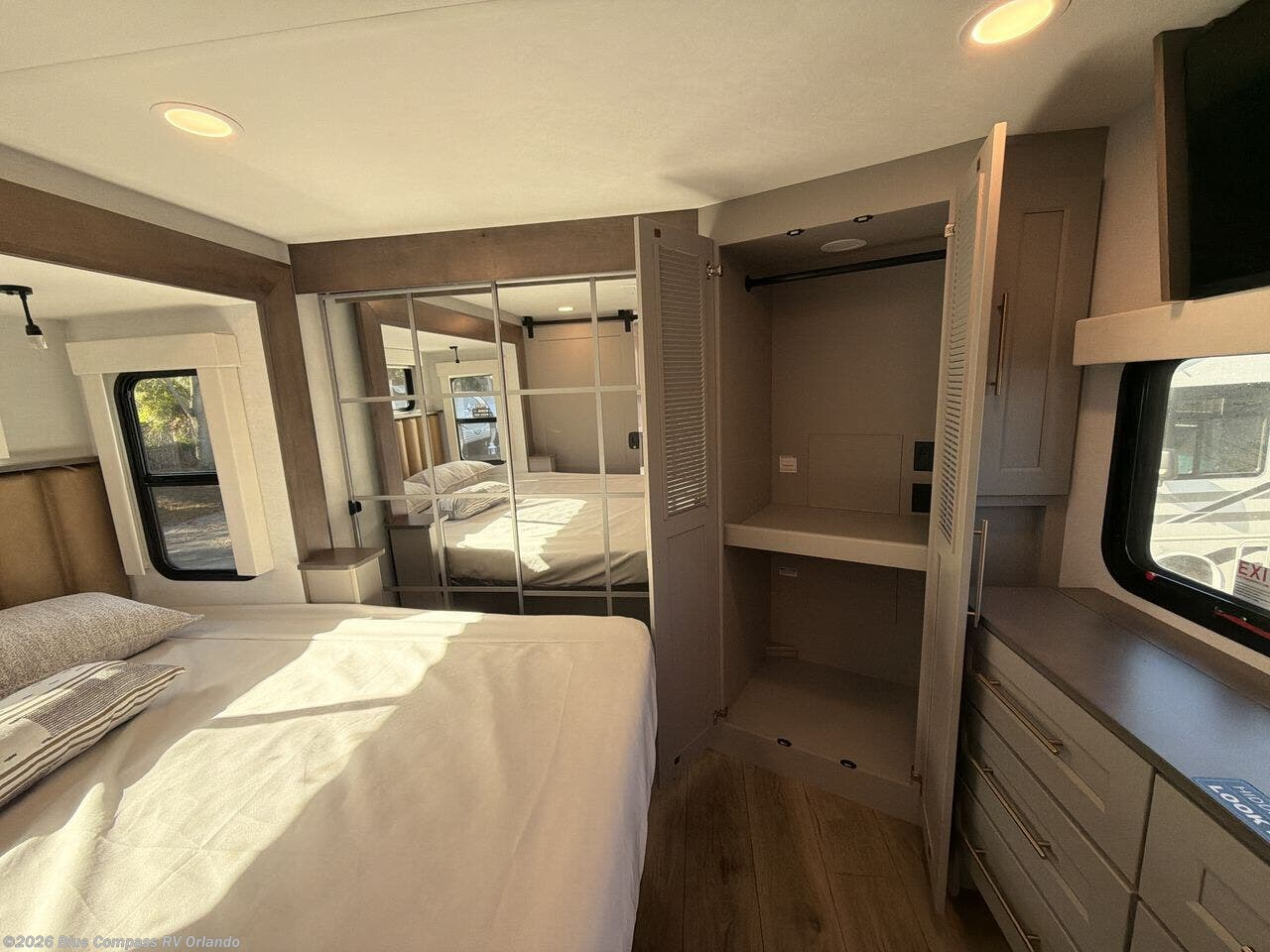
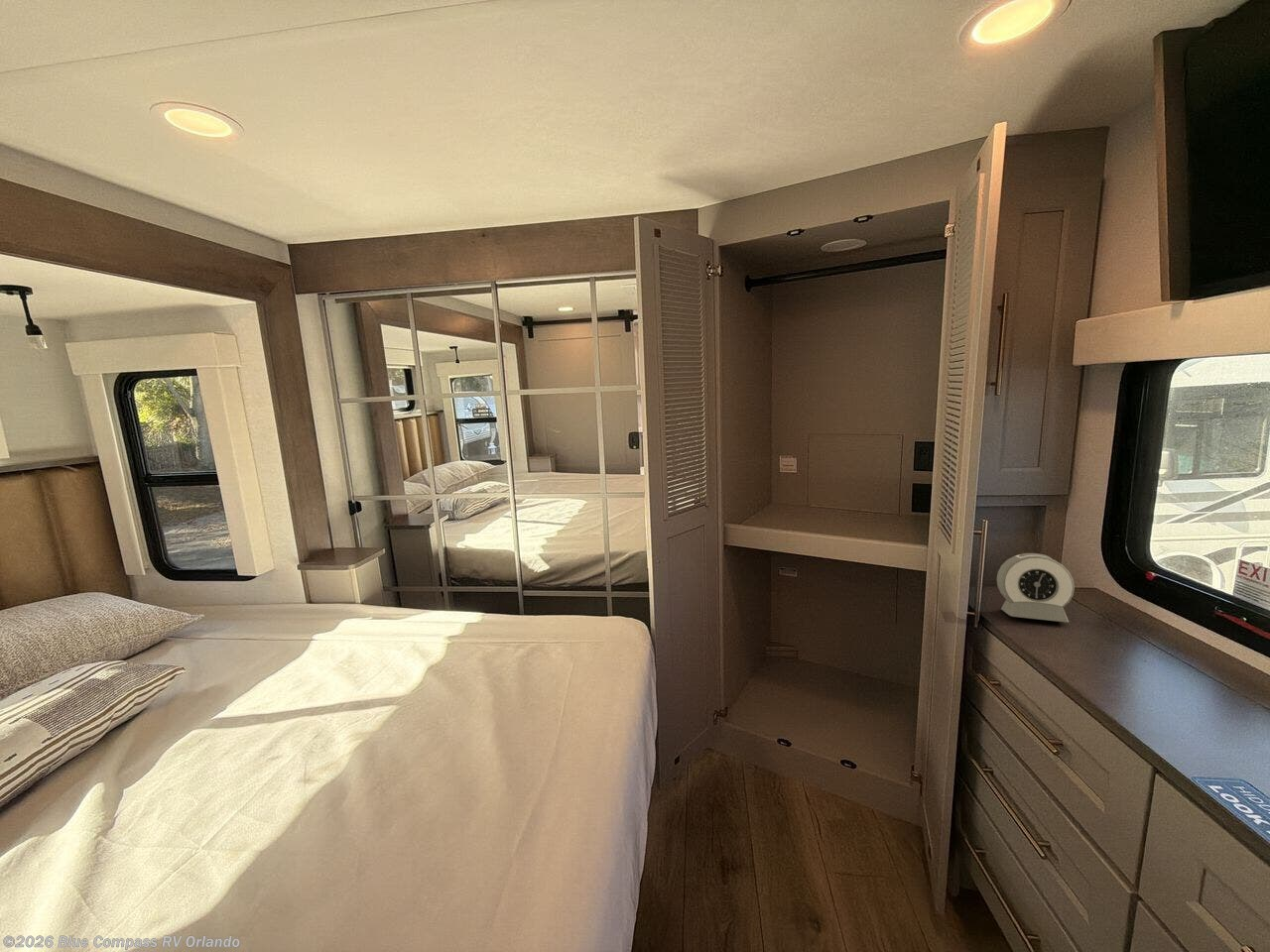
+ alarm clock [996,552,1076,623]
